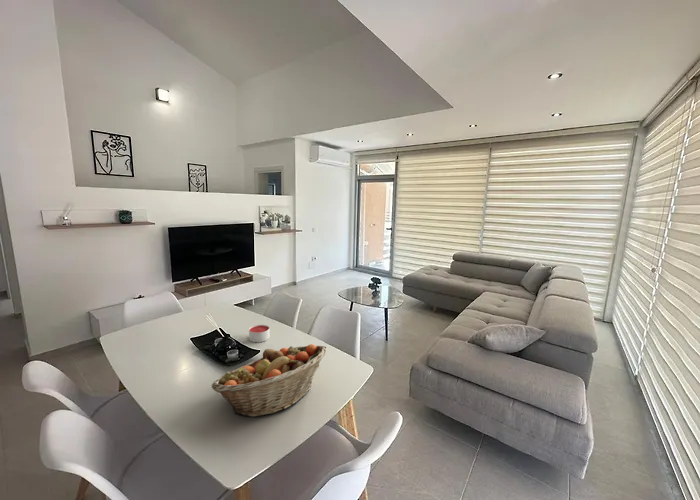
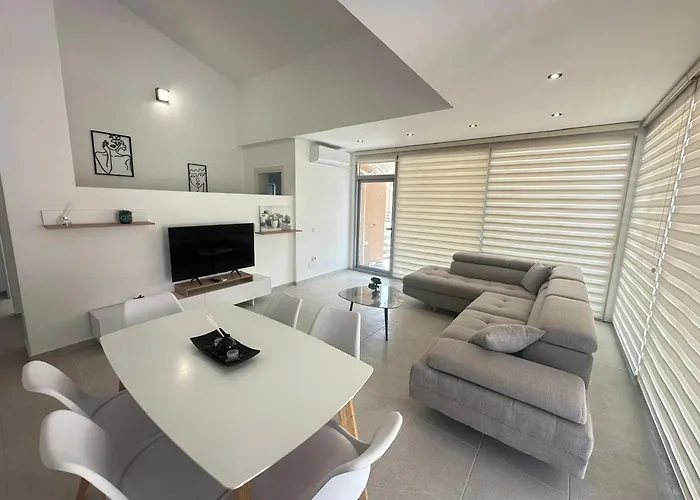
- fruit basket [211,343,328,418]
- candle [248,324,270,343]
